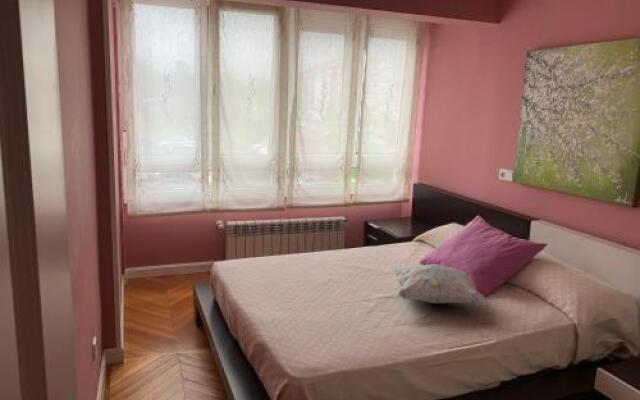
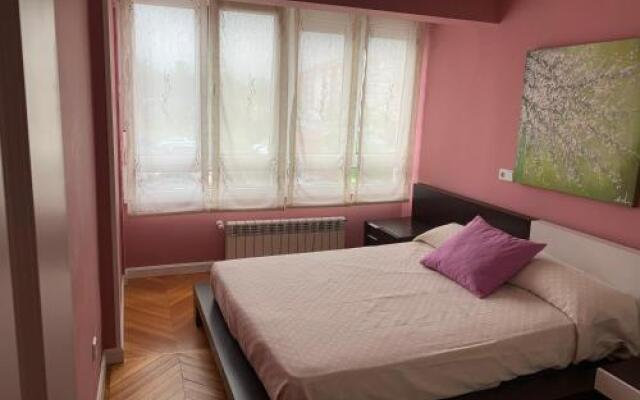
- decorative pillow [391,263,488,304]
